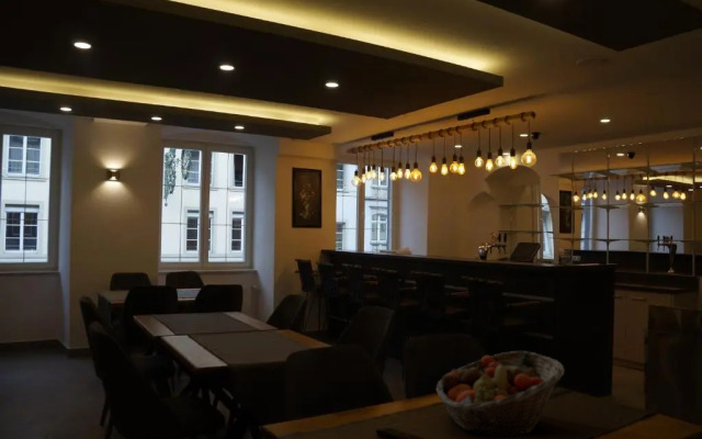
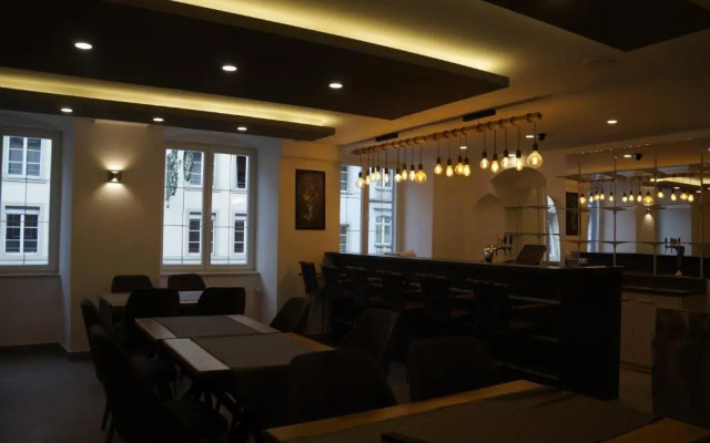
- fruit basket [435,350,566,439]
